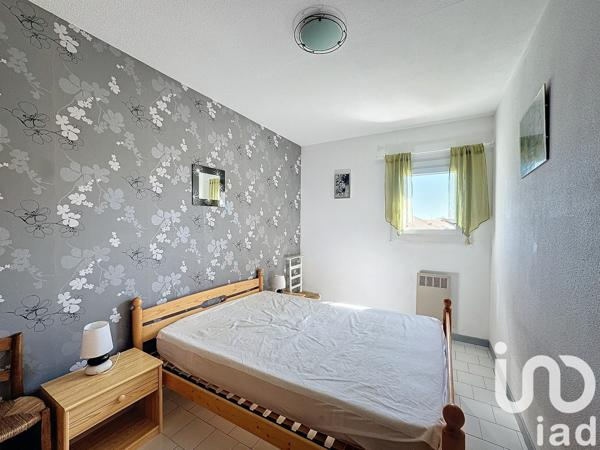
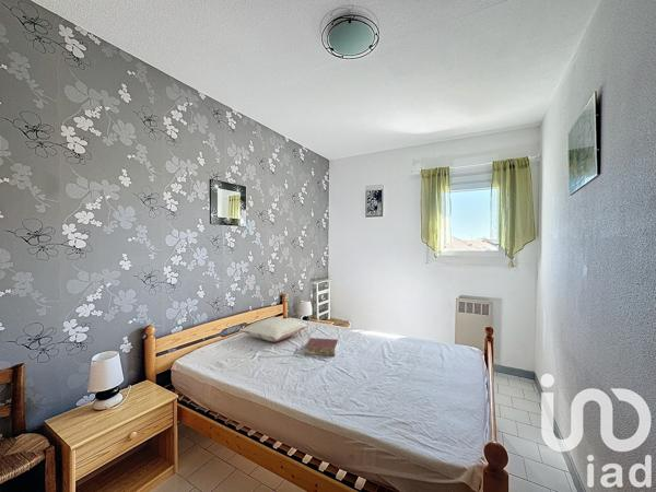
+ pillow [238,316,309,342]
+ book [303,337,339,358]
